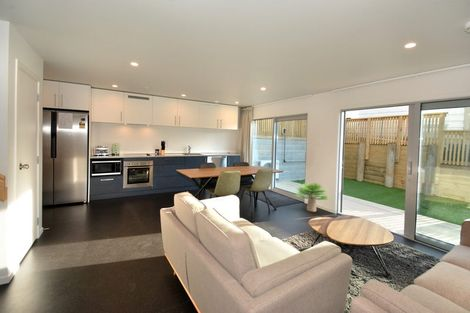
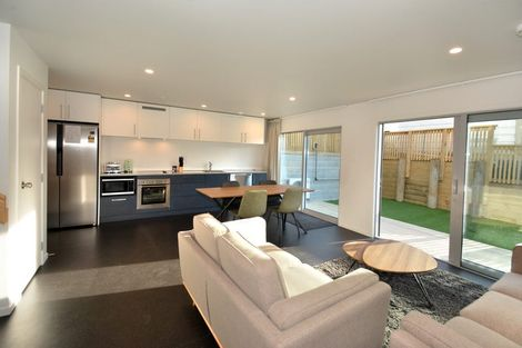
- potted plant [293,182,330,213]
